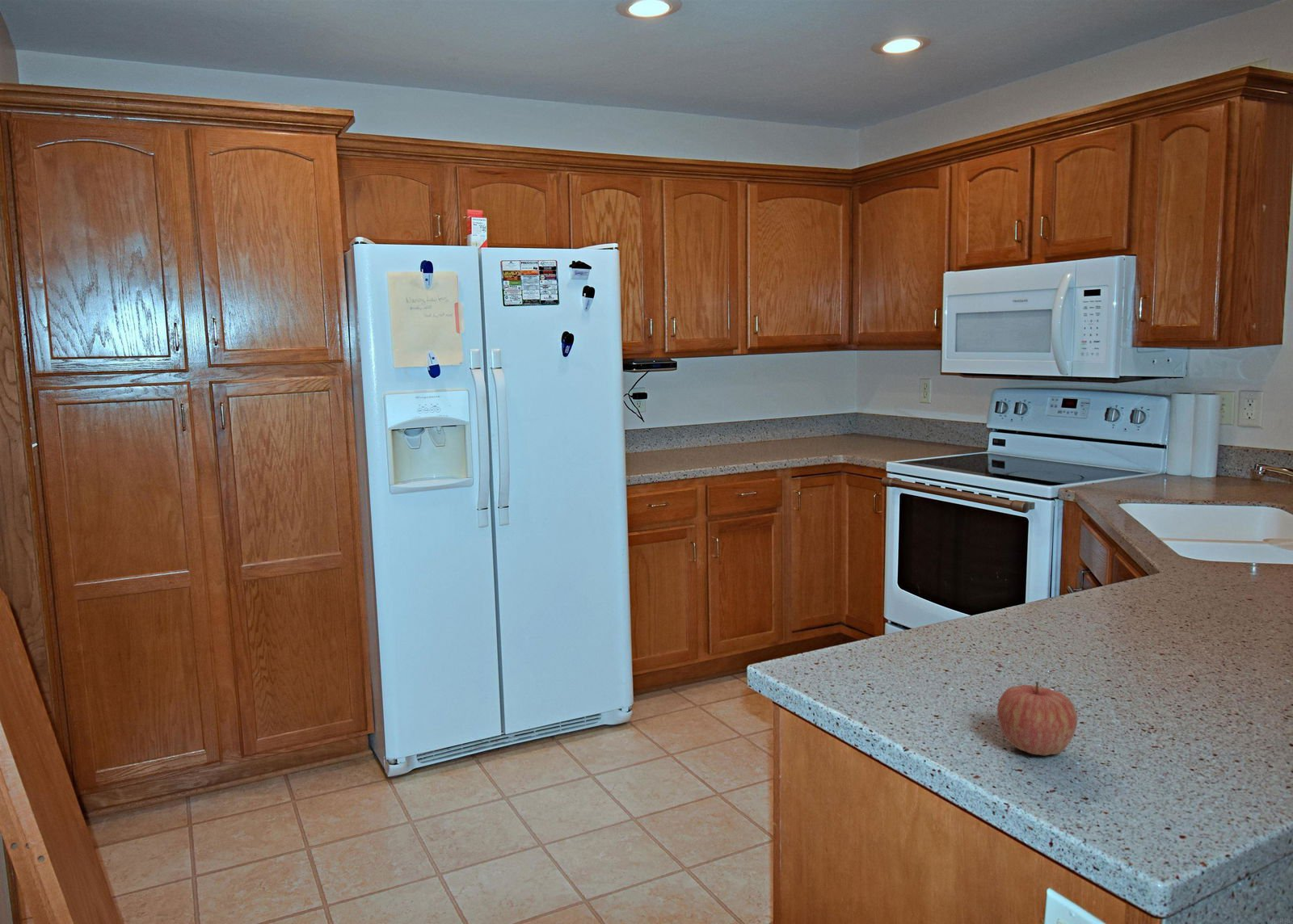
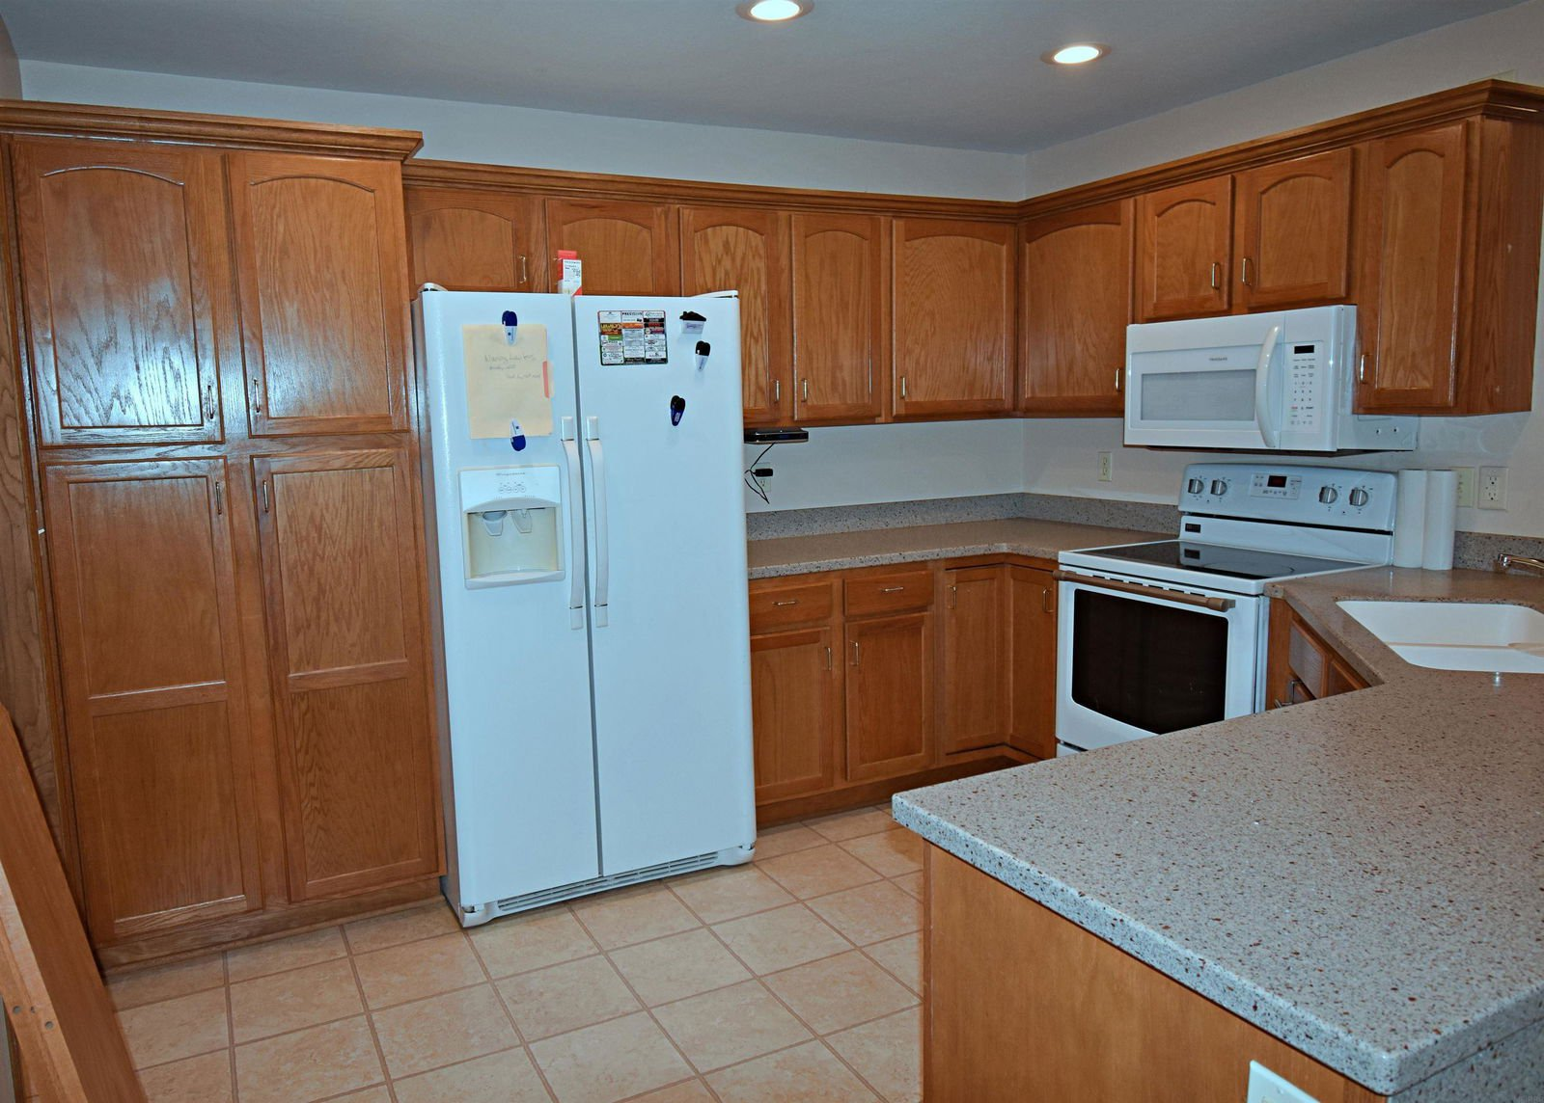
- apple [996,681,1078,756]
